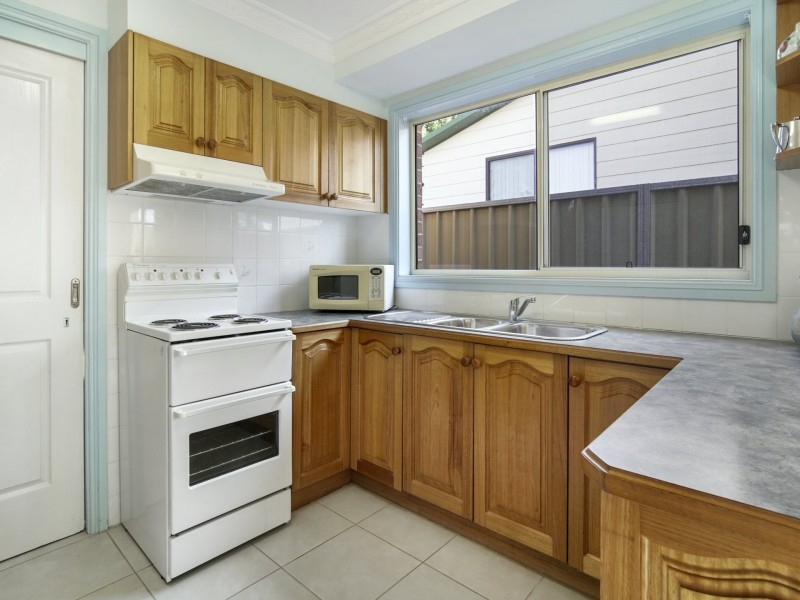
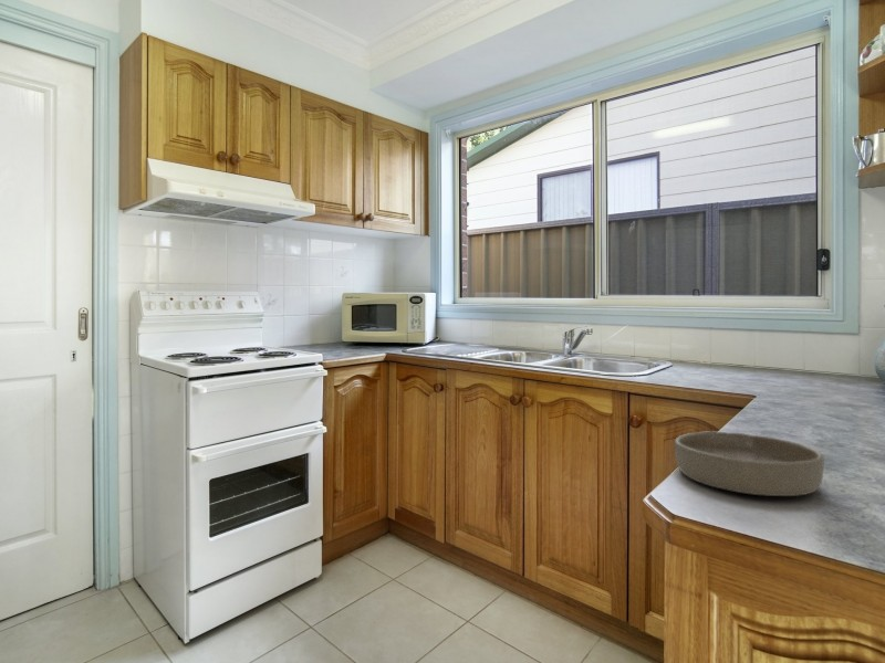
+ bowl [674,430,825,497]
